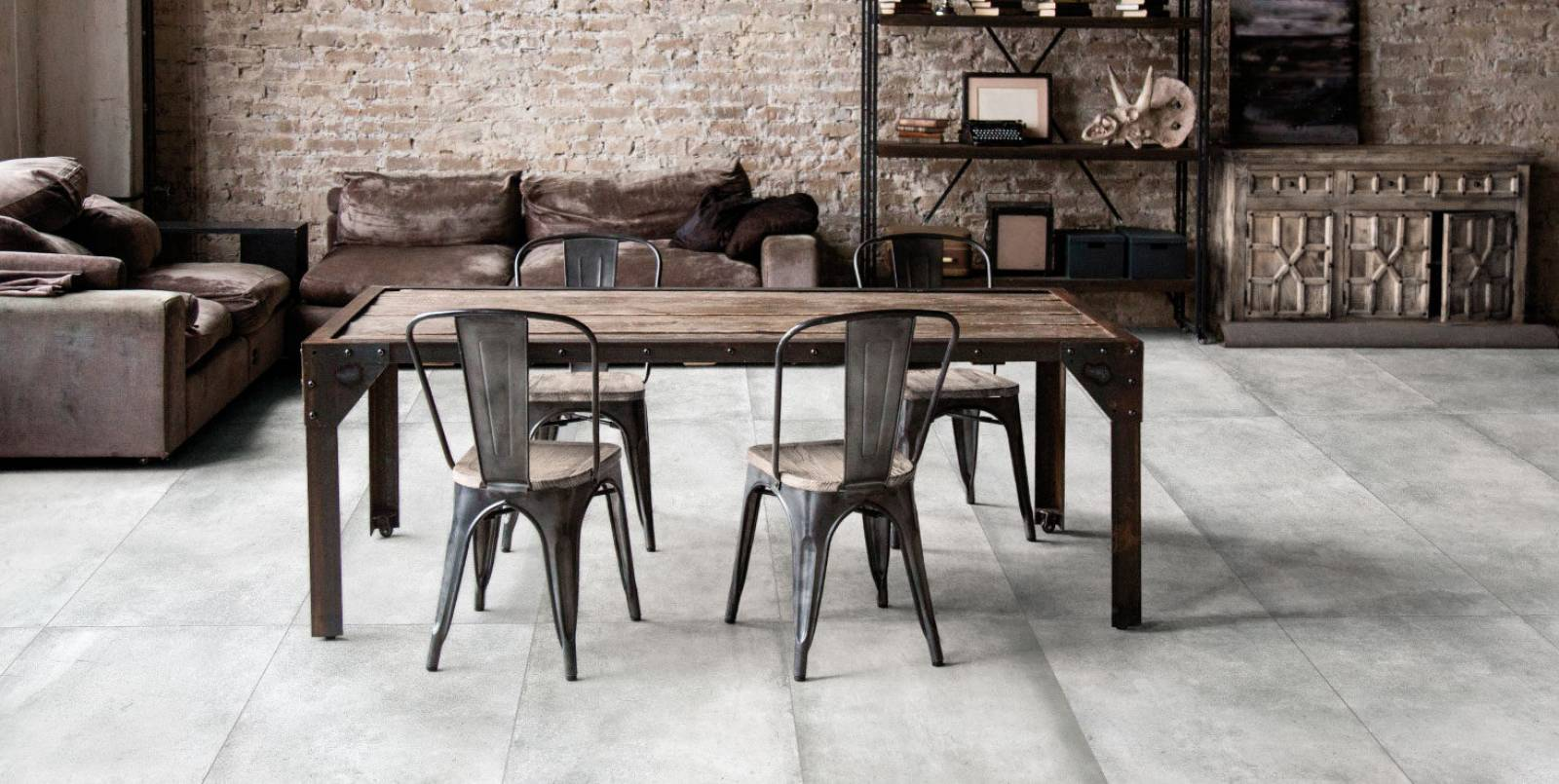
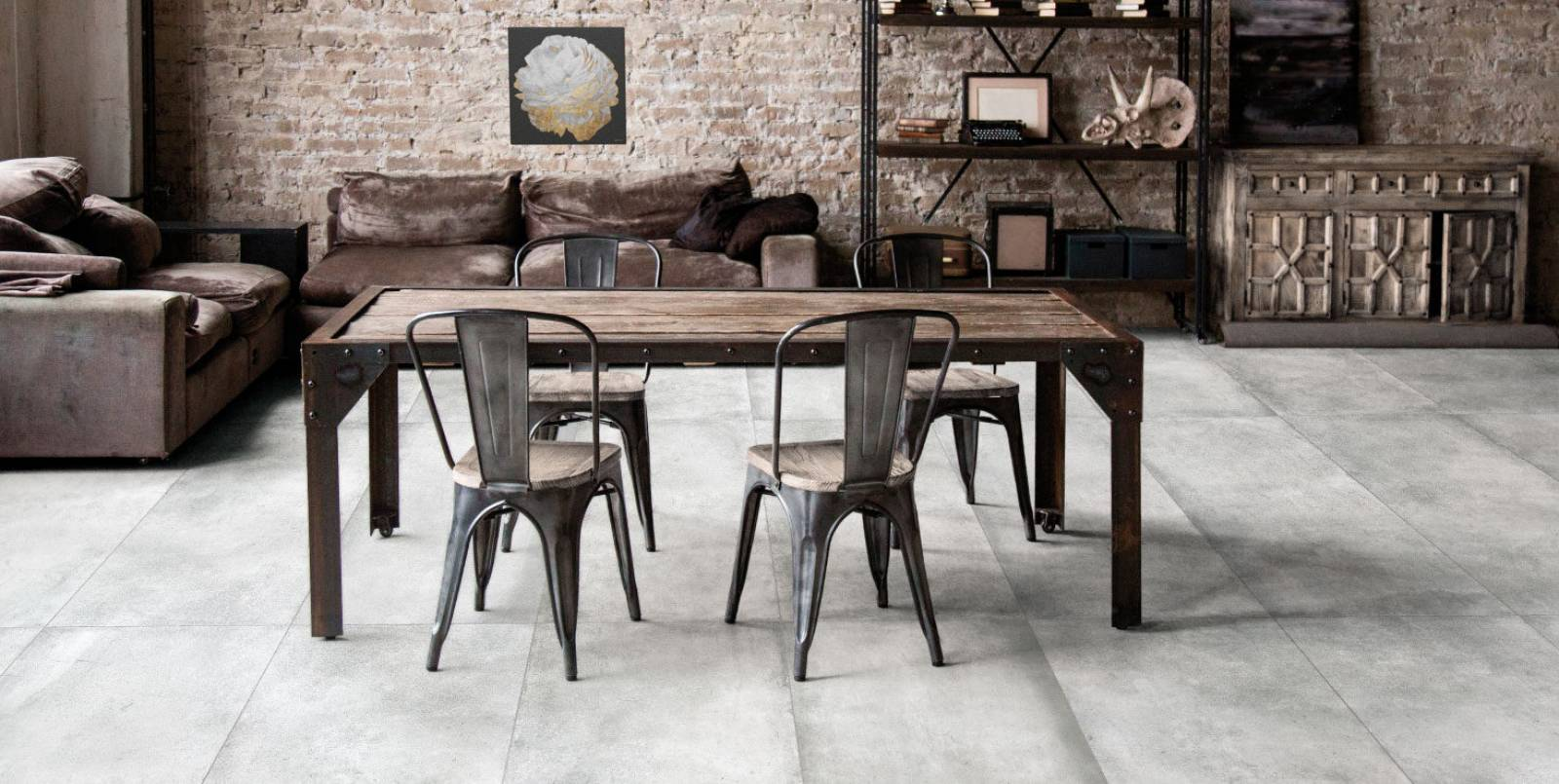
+ wall art [507,26,627,146]
